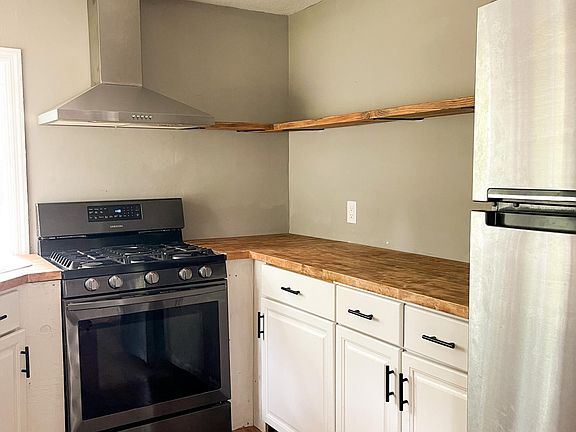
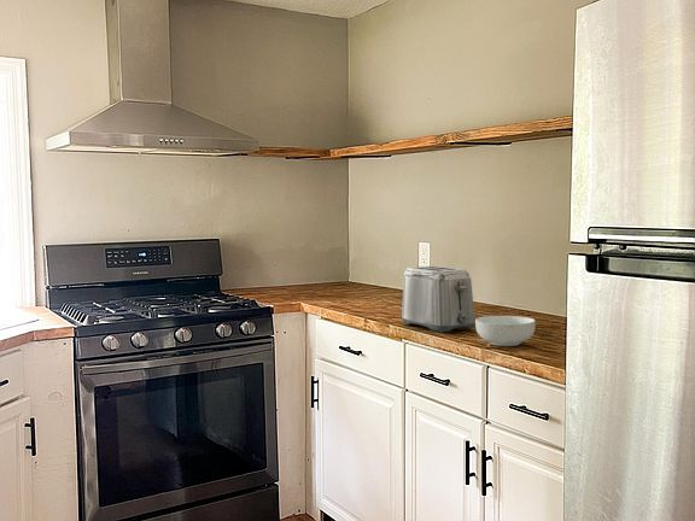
+ cereal bowl [474,315,537,347]
+ toaster [401,265,475,334]
